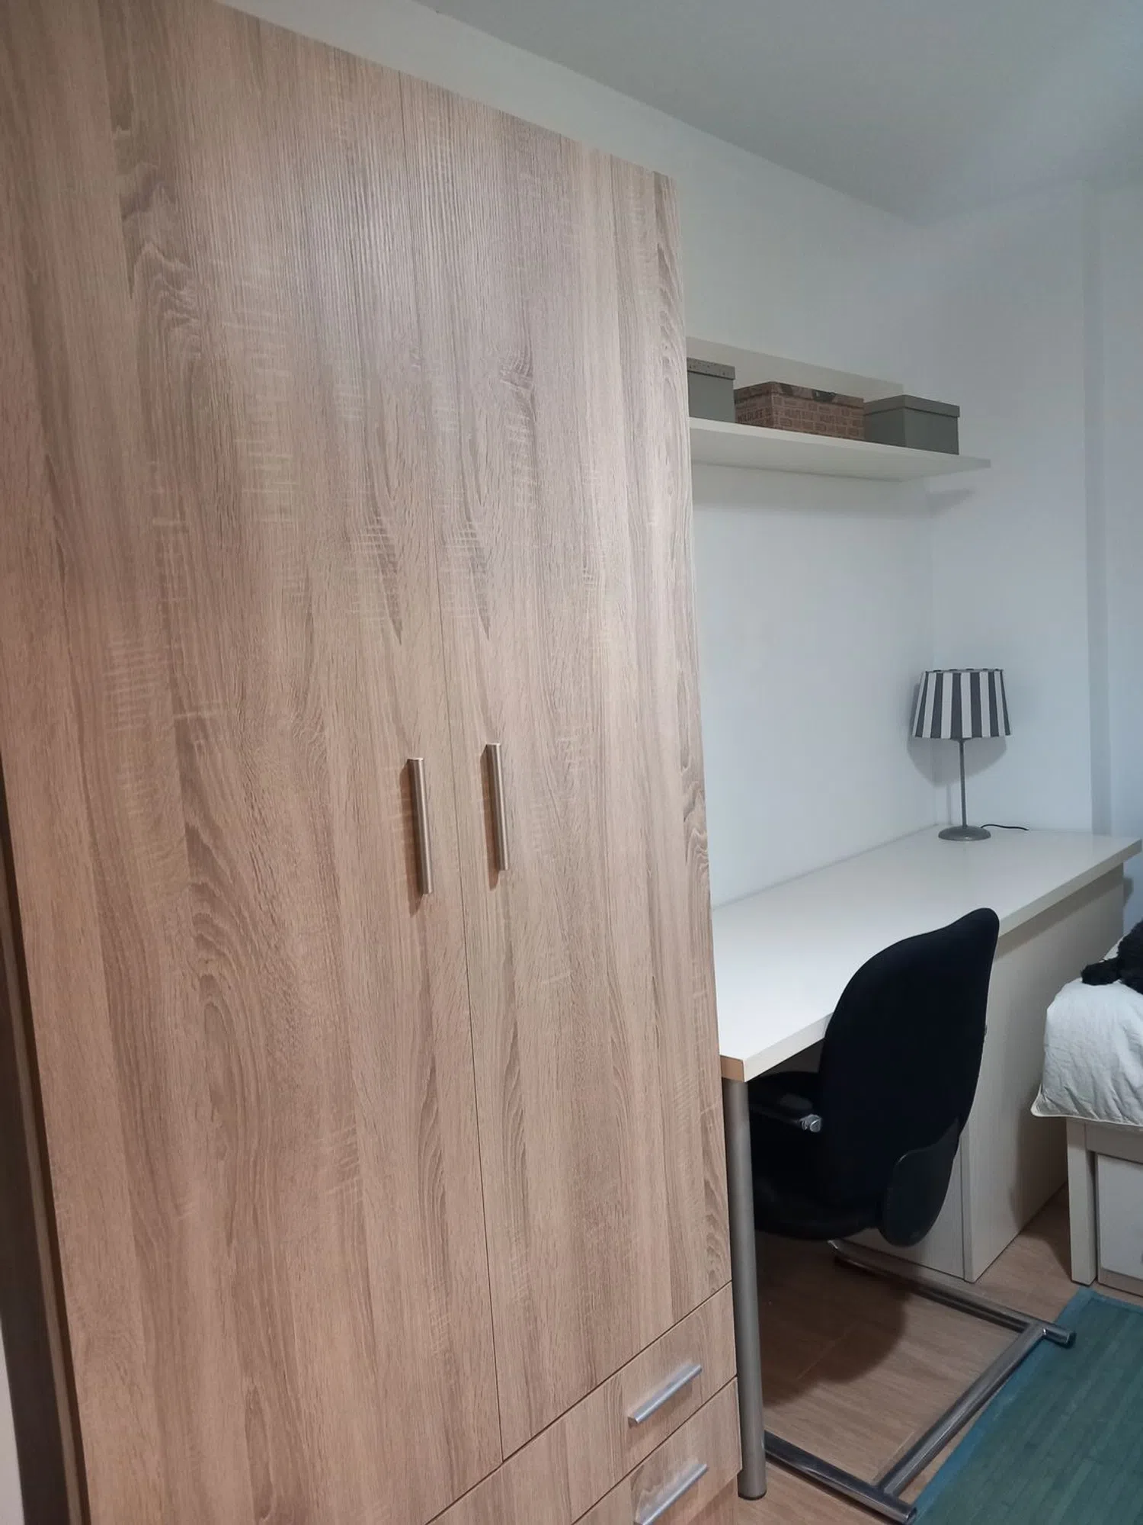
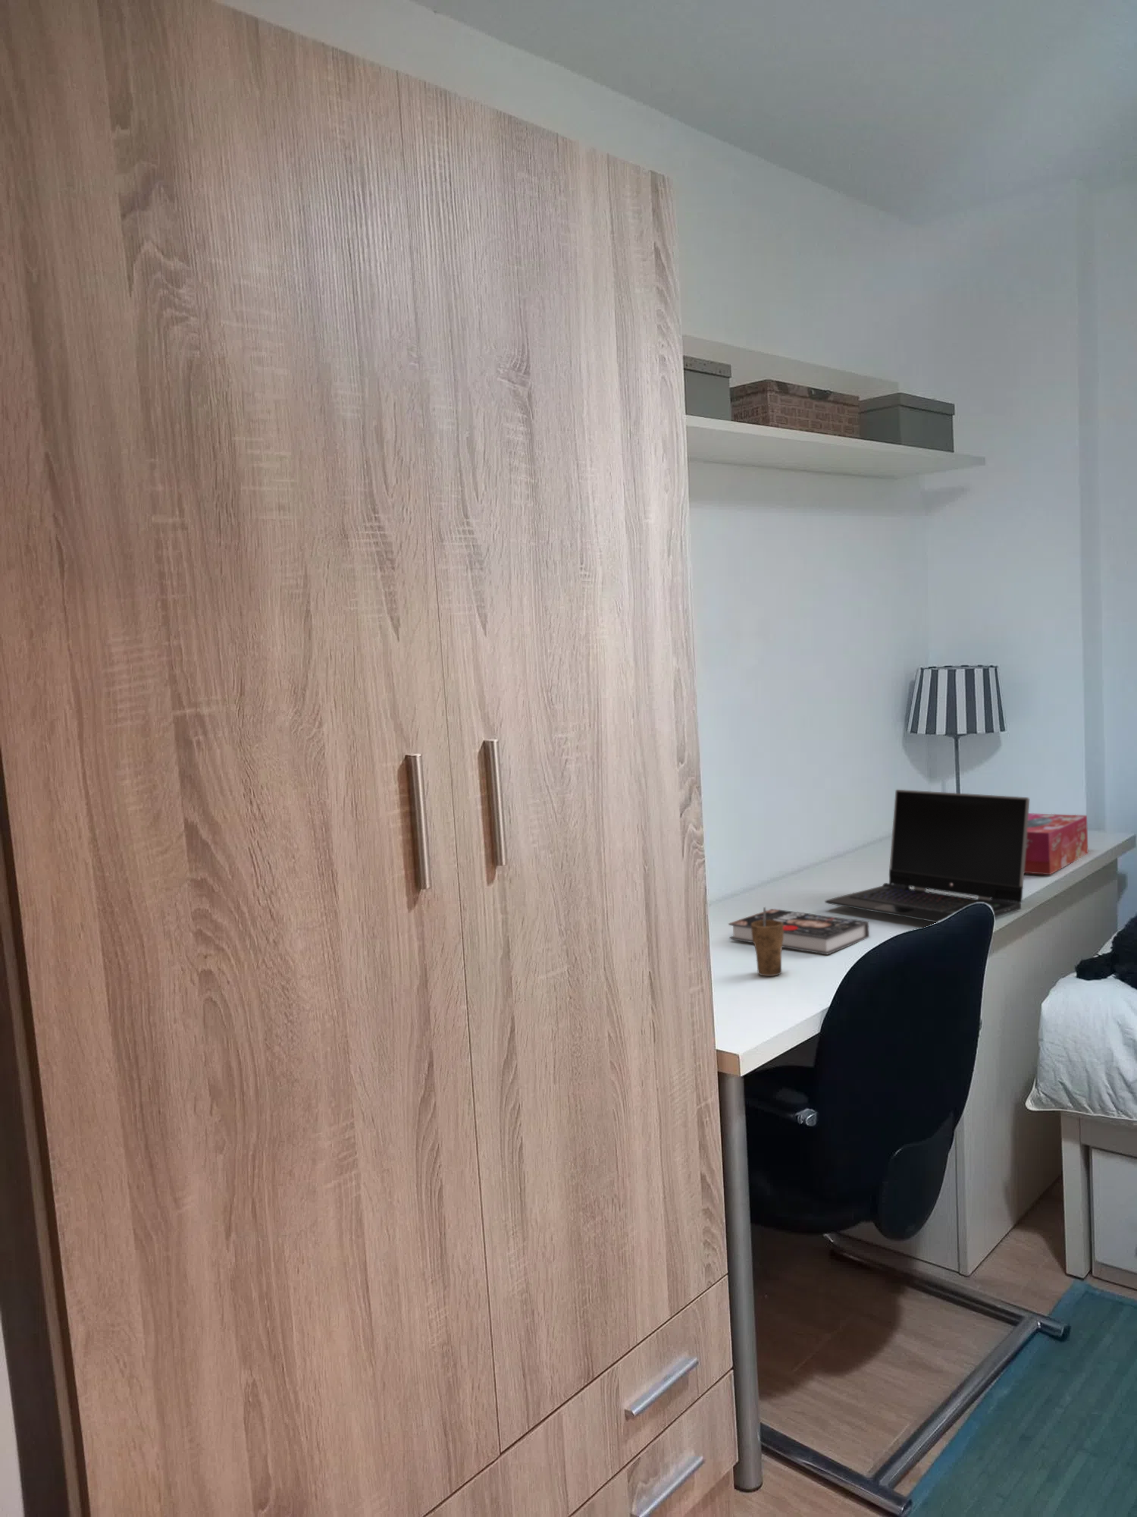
+ tissue box [1024,812,1088,876]
+ cup [751,907,783,977]
+ laptop computer [825,788,1031,923]
+ book [727,908,871,956]
